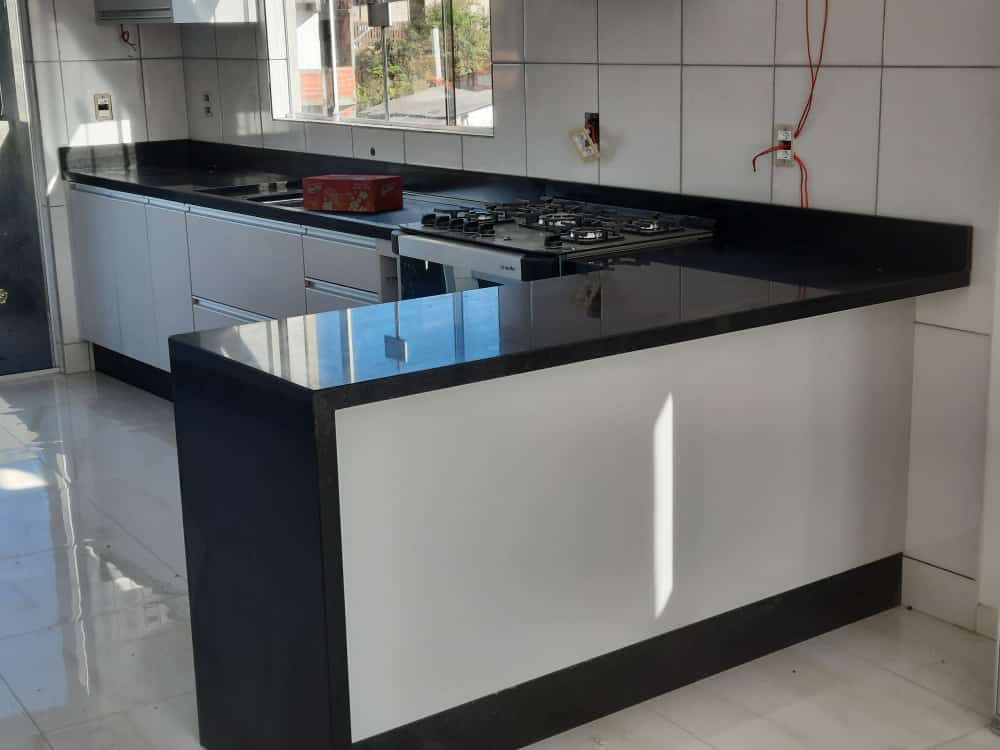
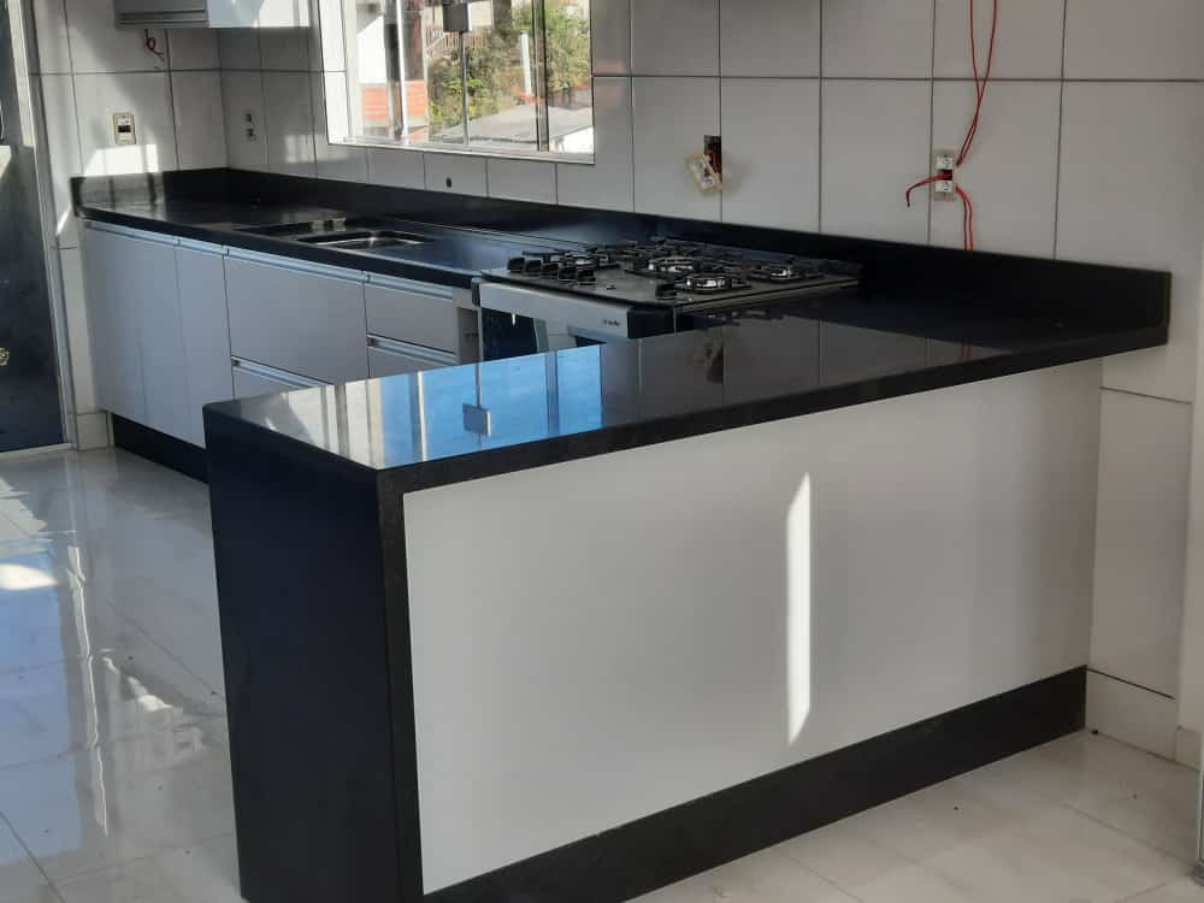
- tissue box [301,174,404,213]
